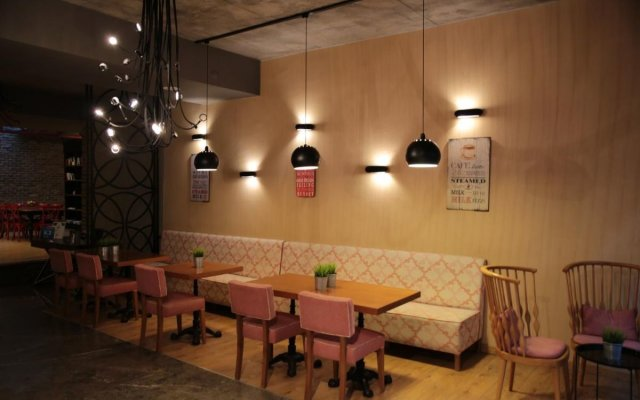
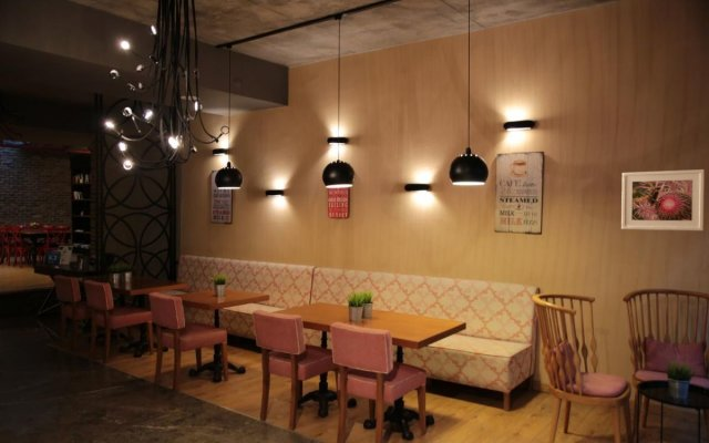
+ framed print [620,168,706,231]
